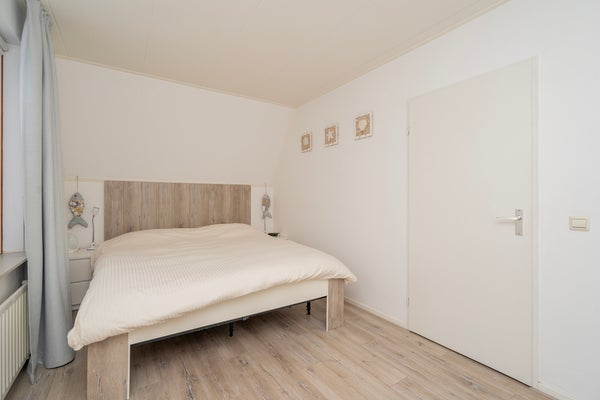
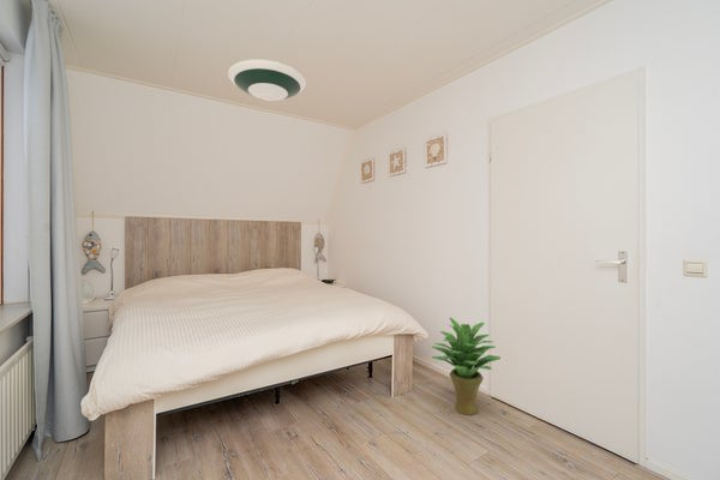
+ potted plant [431,317,502,416]
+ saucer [227,58,307,102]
